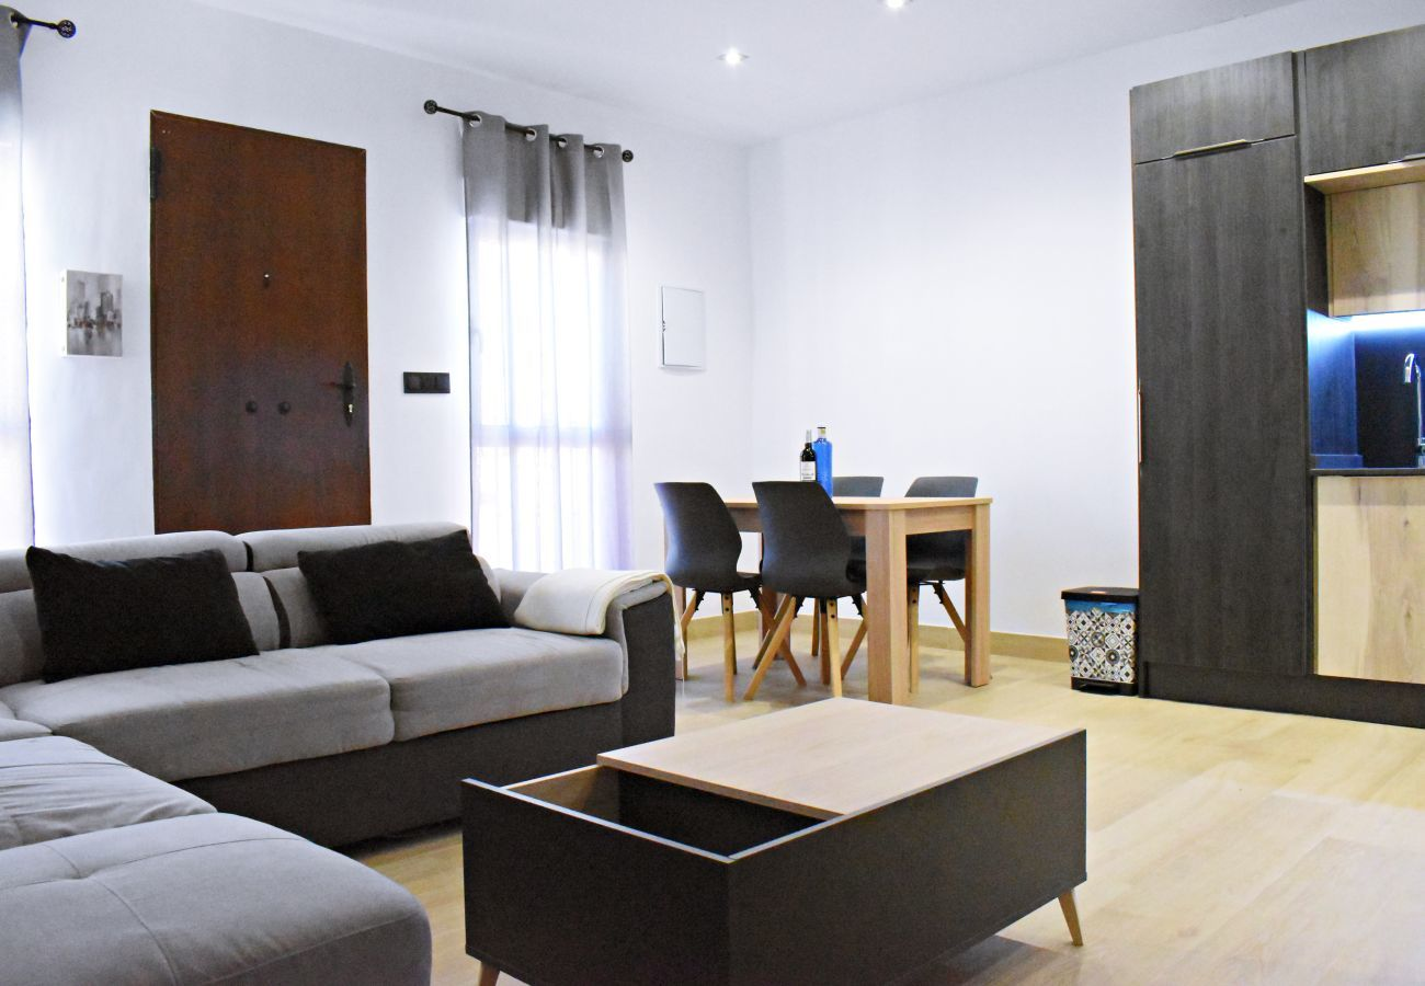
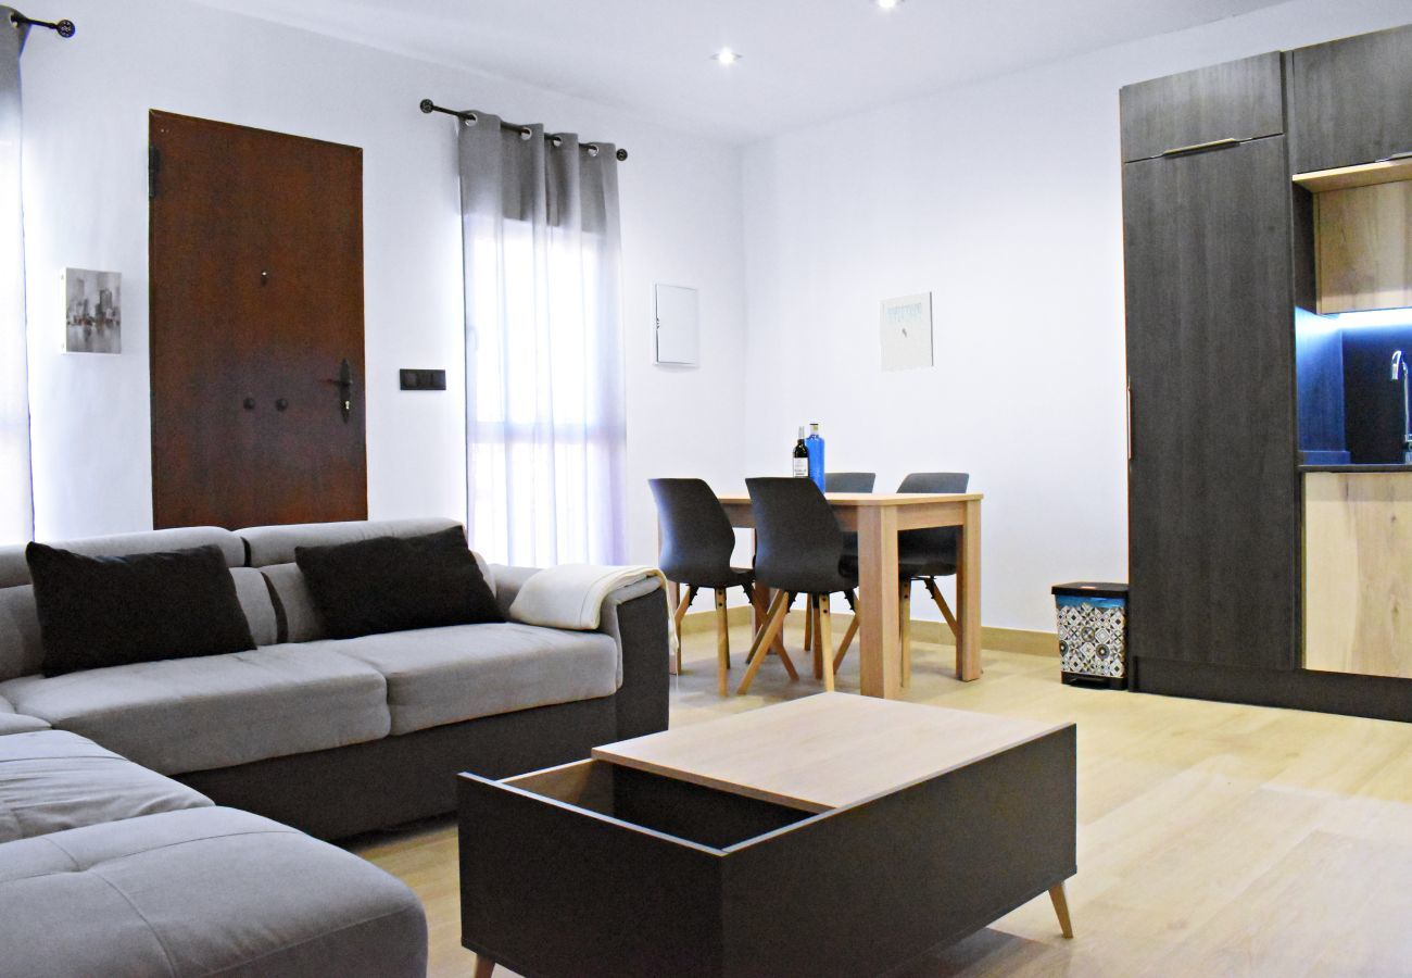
+ wall art [879,290,934,373]
